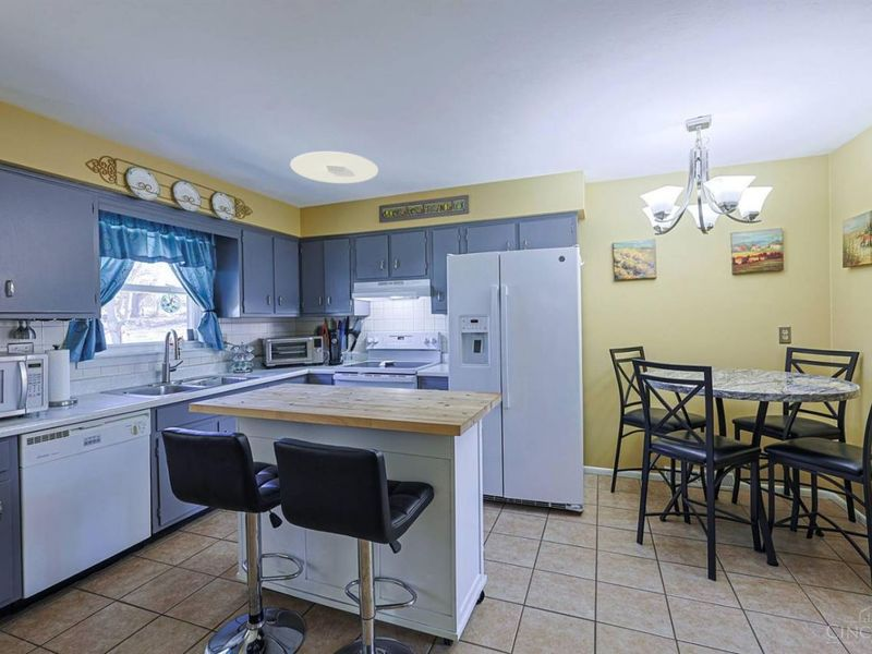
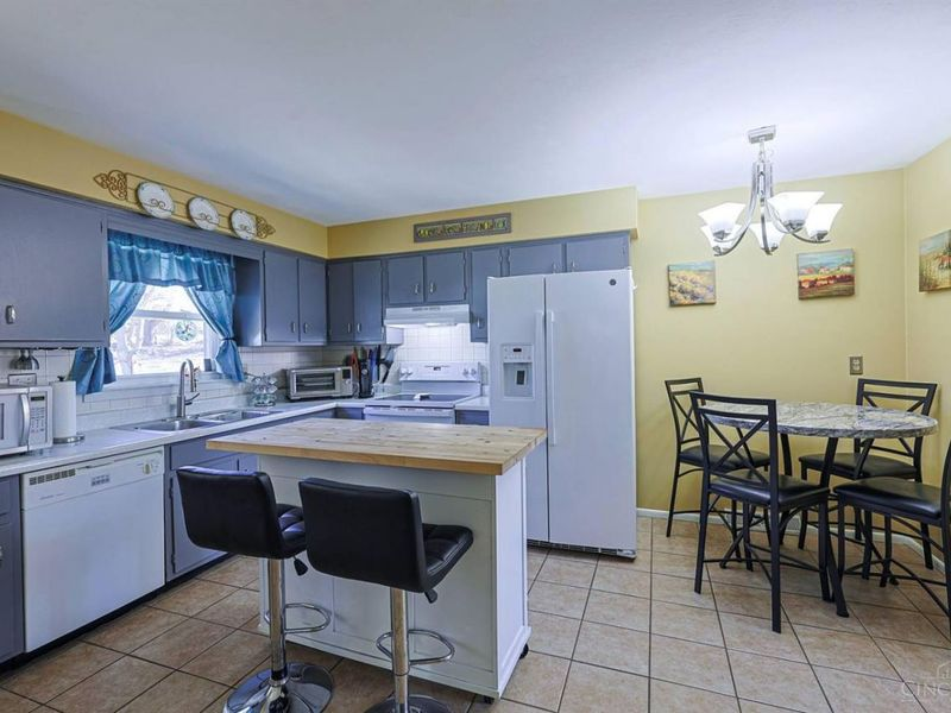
- ceiling light [290,150,379,184]
